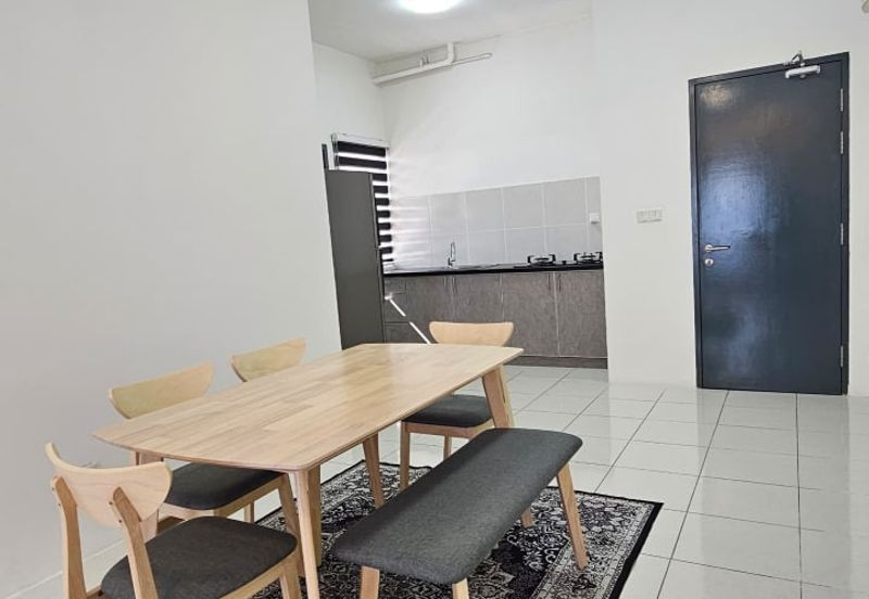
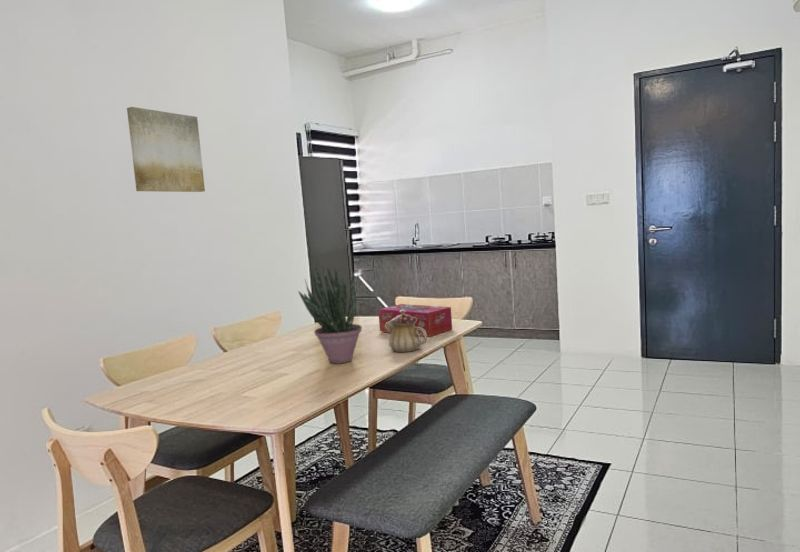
+ tissue box [377,303,453,338]
+ wall art [126,106,206,193]
+ teapot [385,310,428,353]
+ potted plant [297,264,363,365]
